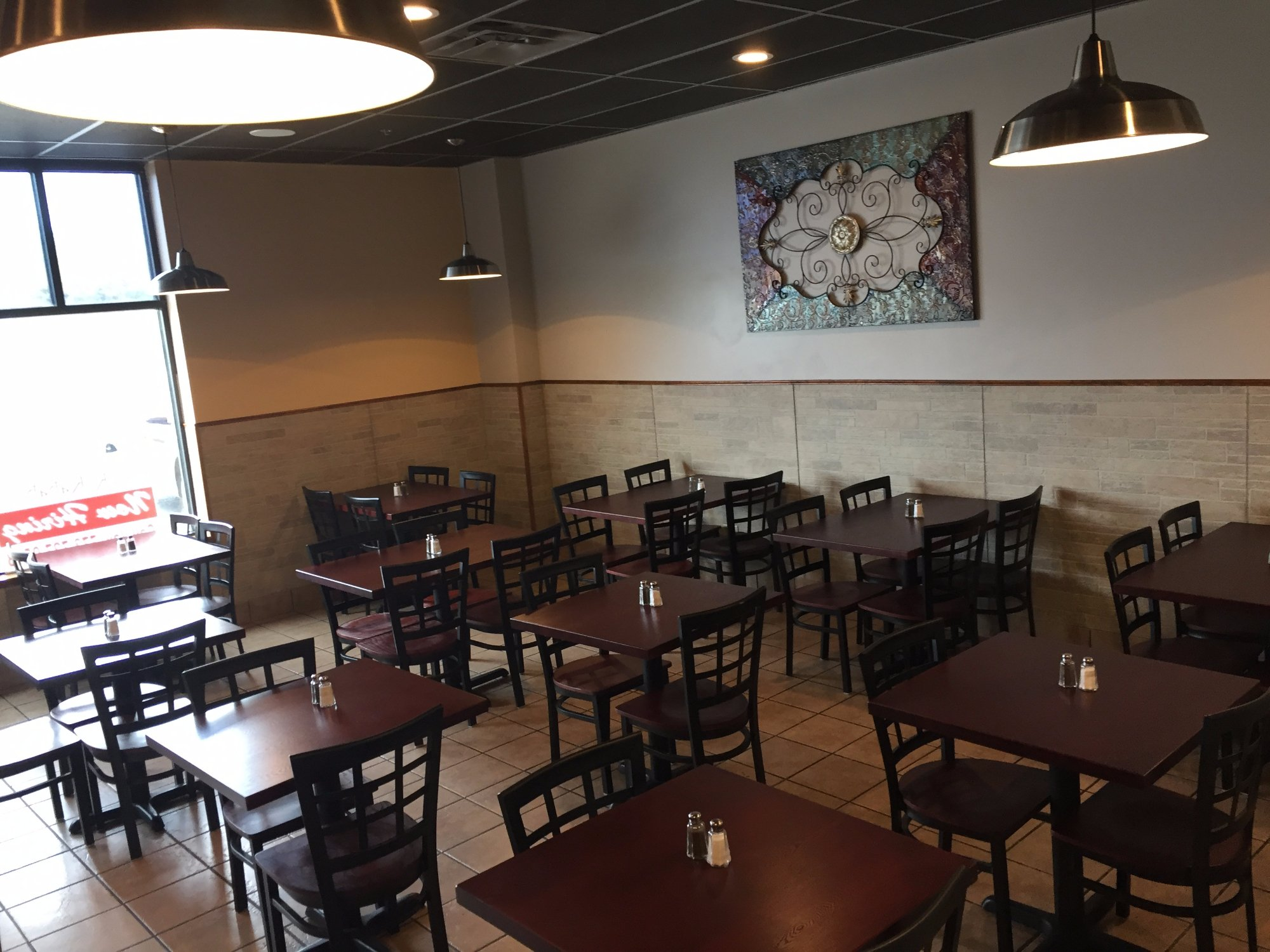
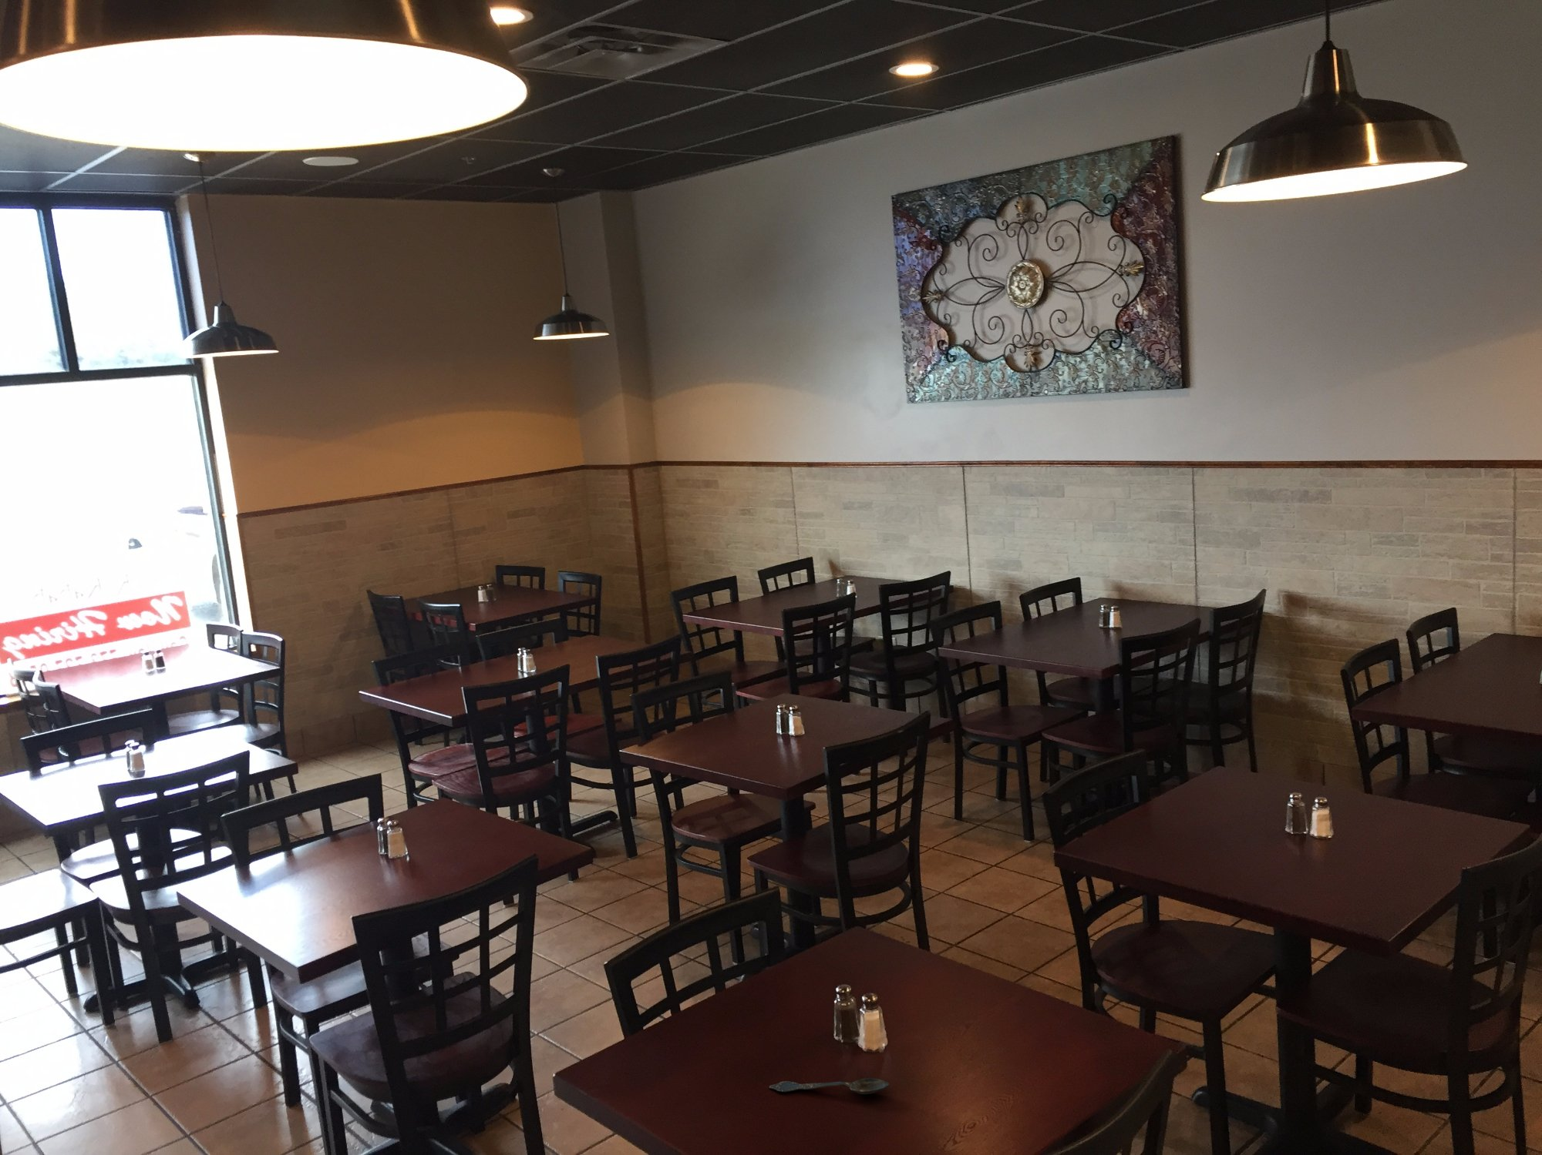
+ spoon [769,1077,890,1094]
